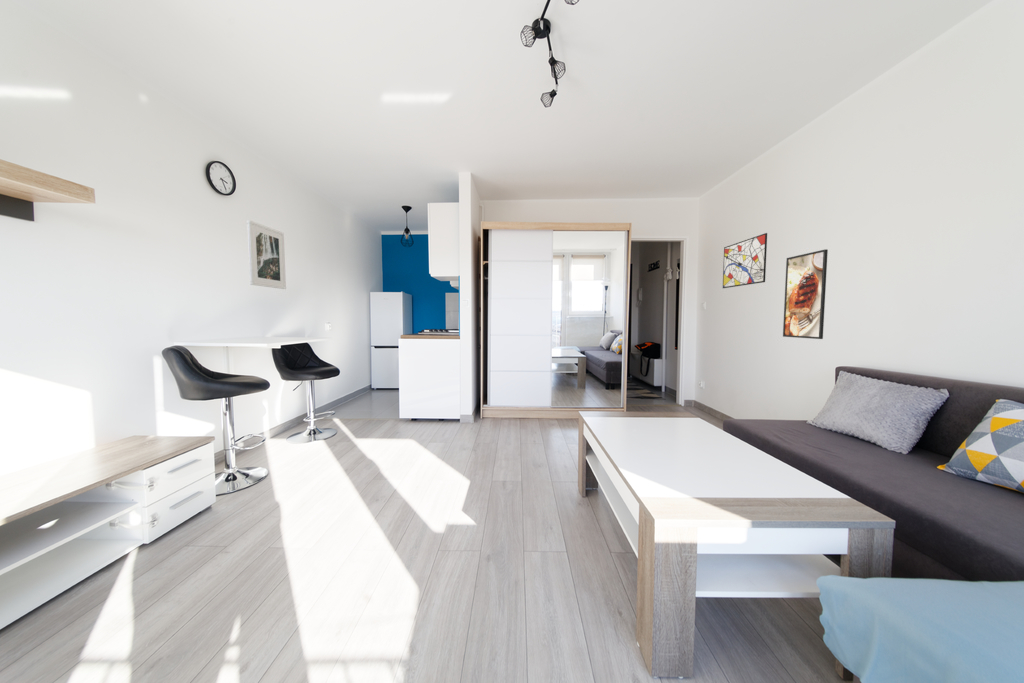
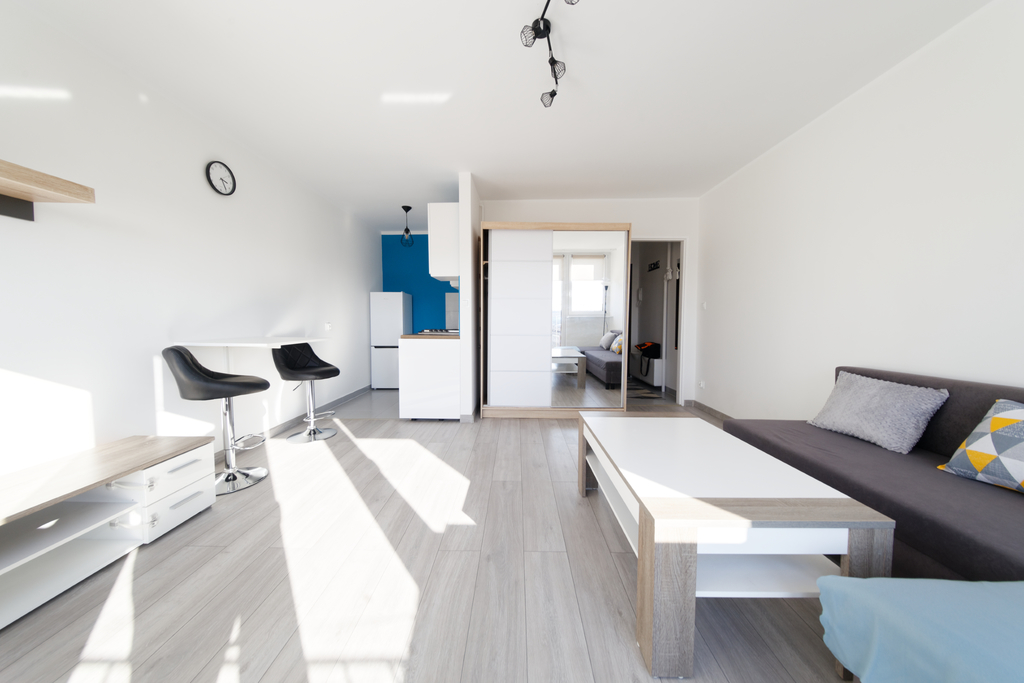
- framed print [782,248,829,340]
- wall art [722,232,768,289]
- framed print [246,219,287,290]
